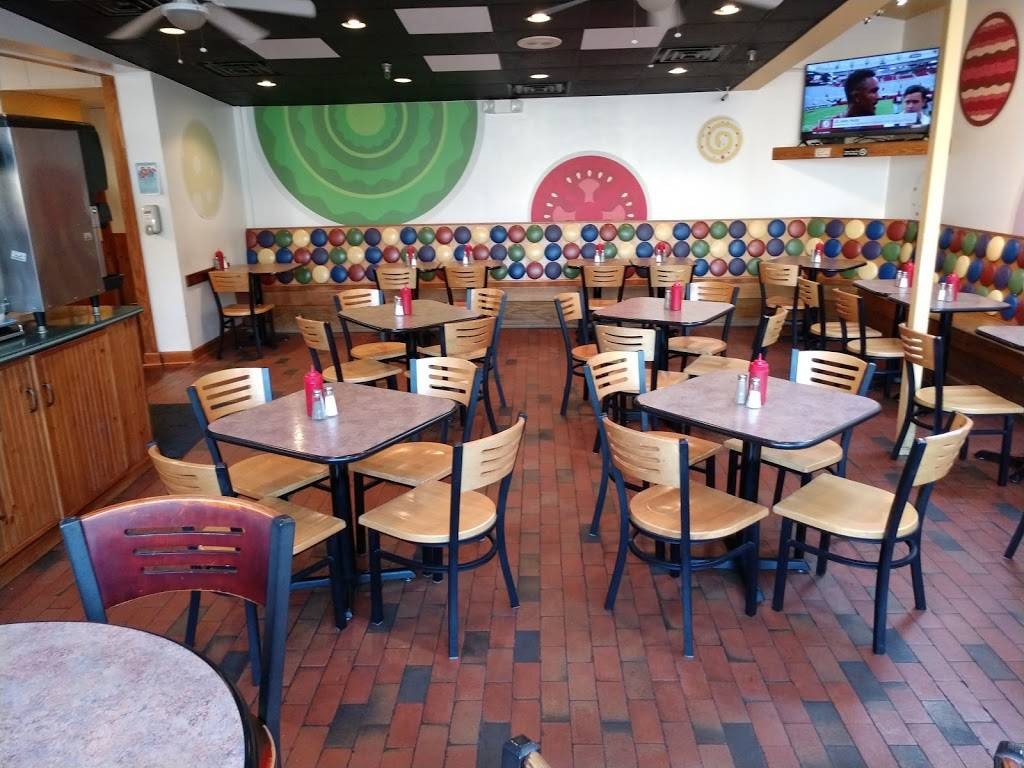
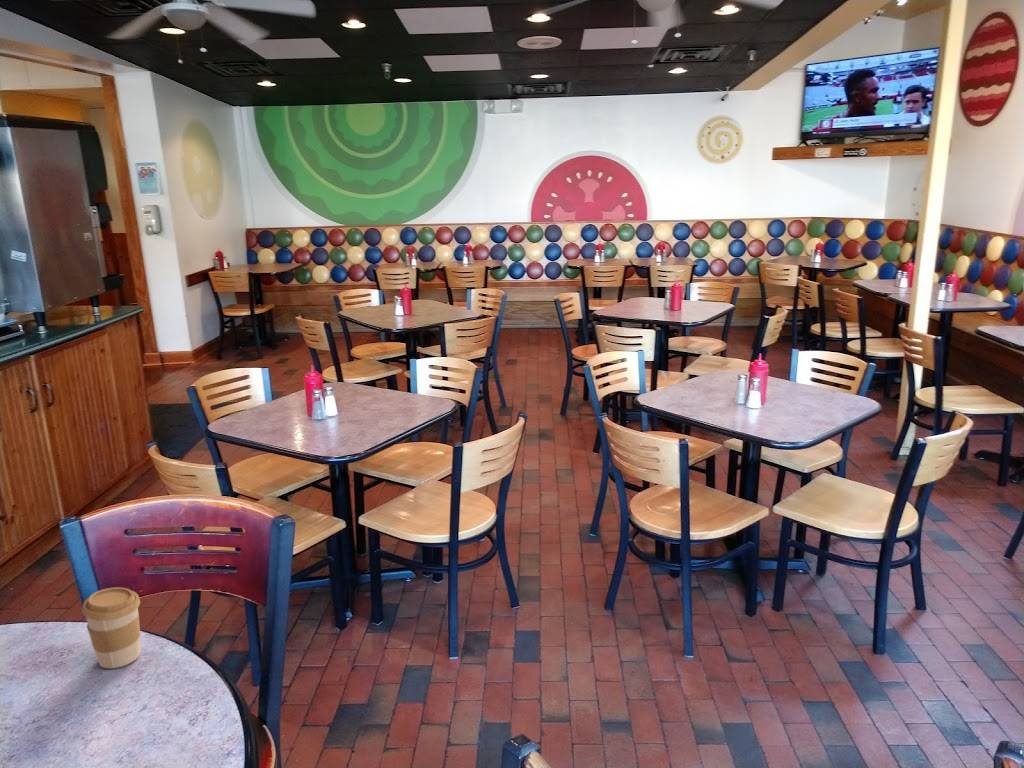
+ coffee cup [81,586,142,669]
